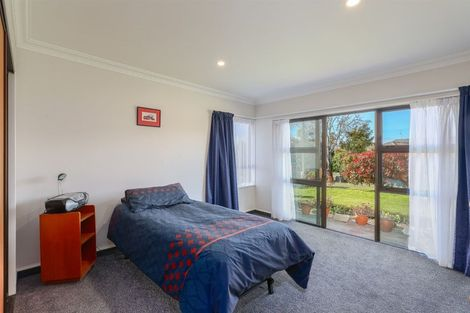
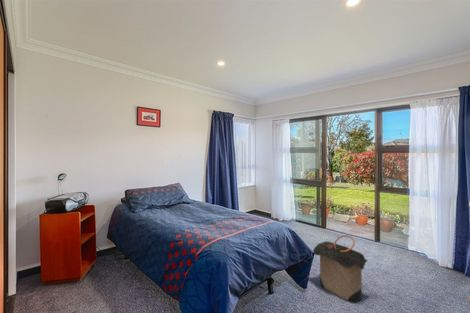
+ laundry hamper [312,234,368,304]
